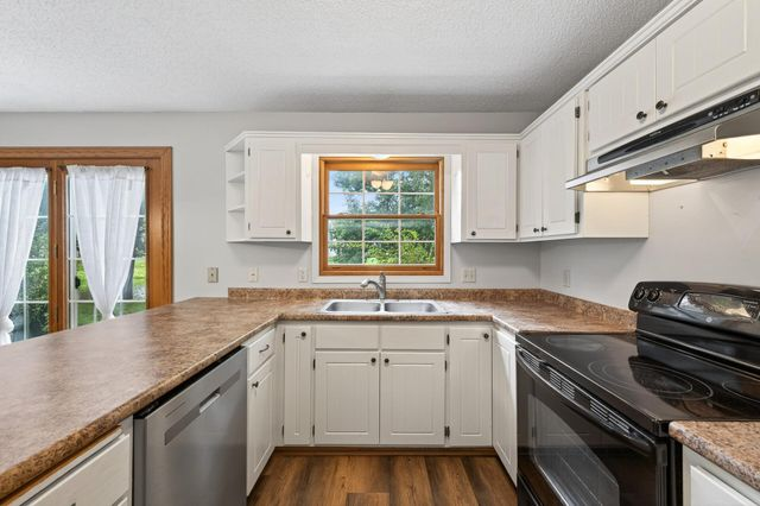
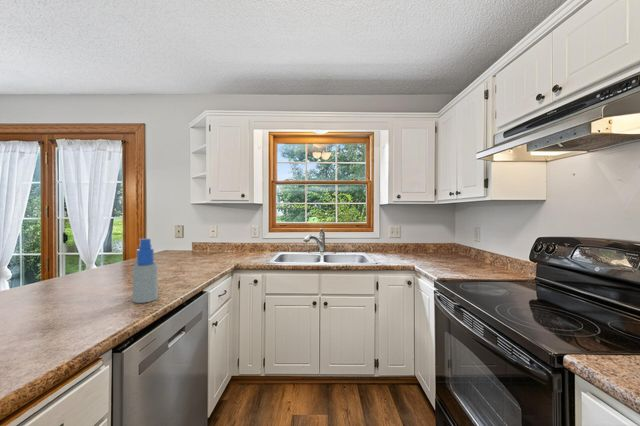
+ spray bottle [132,238,159,304]
